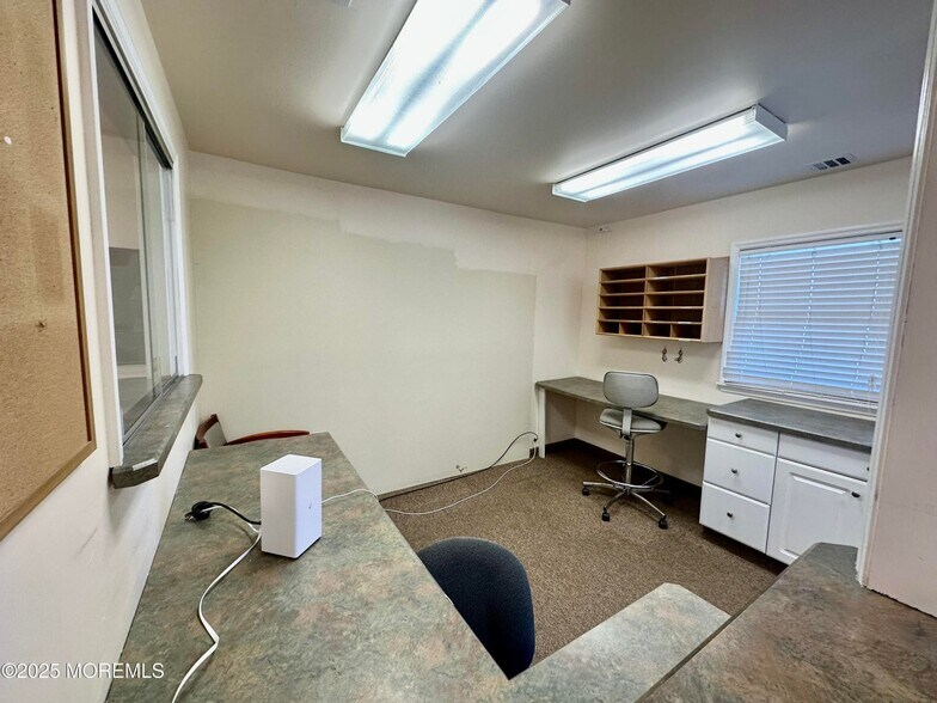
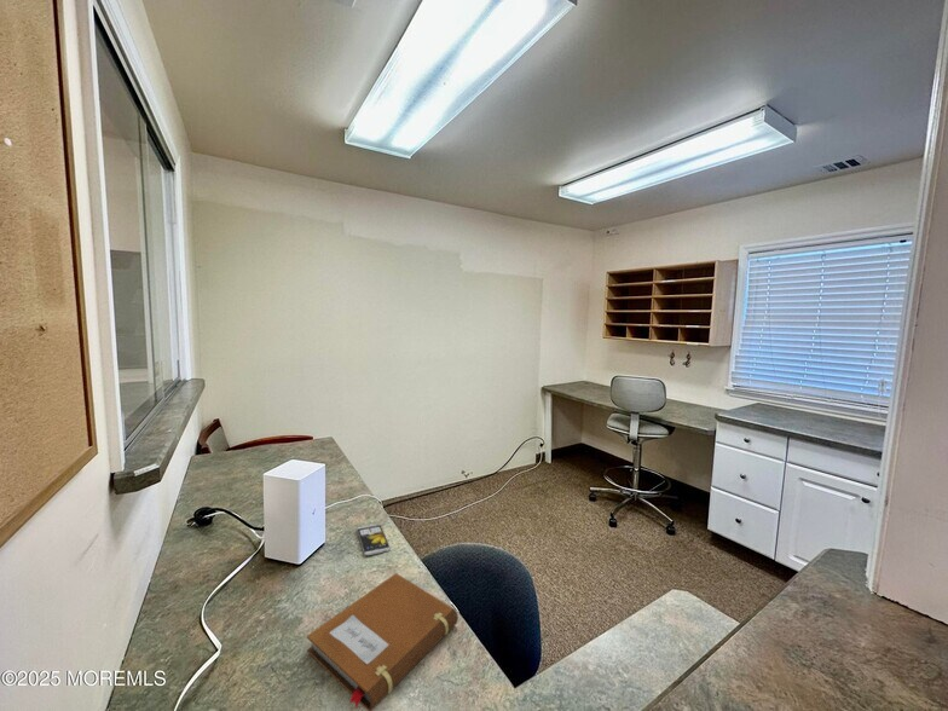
+ notebook [306,572,459,711]
+ smartphone [356,522,392,556]
